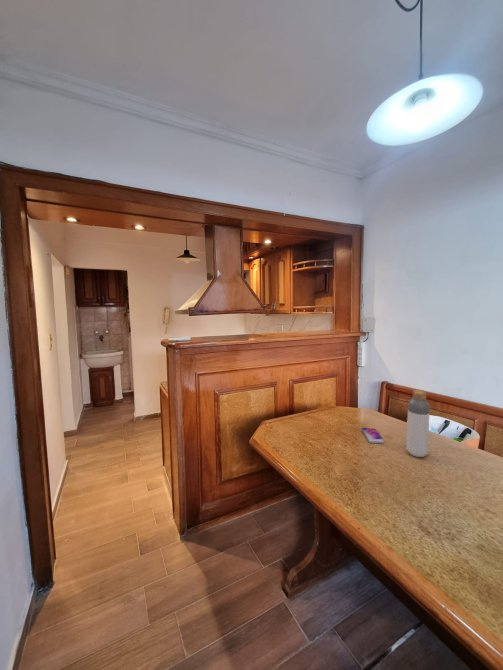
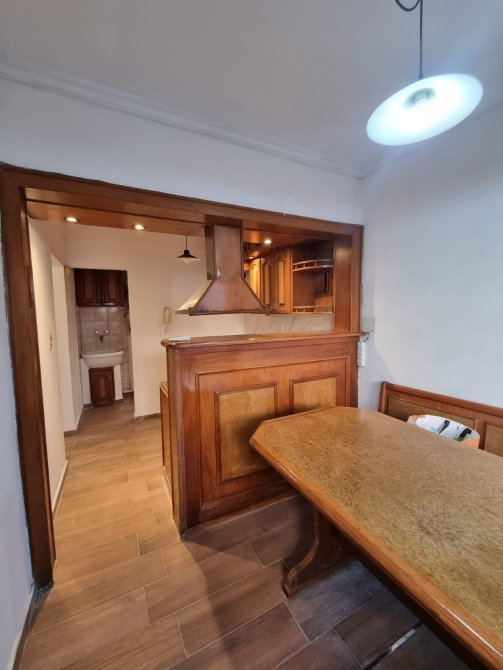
- bottle [405,389,431,458]
- smartphone [361,427,386,445]
